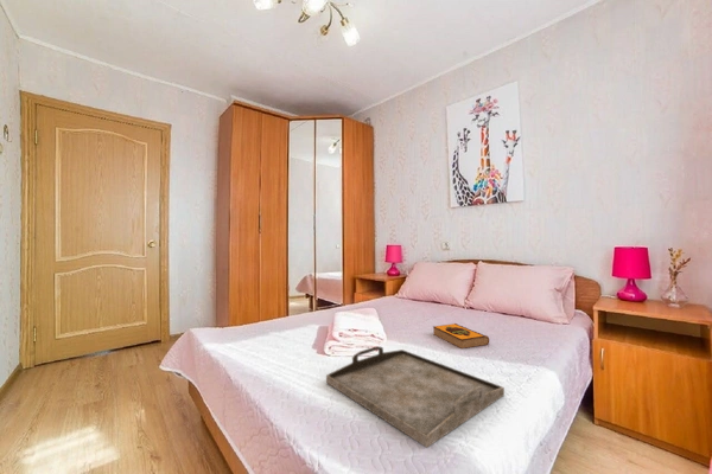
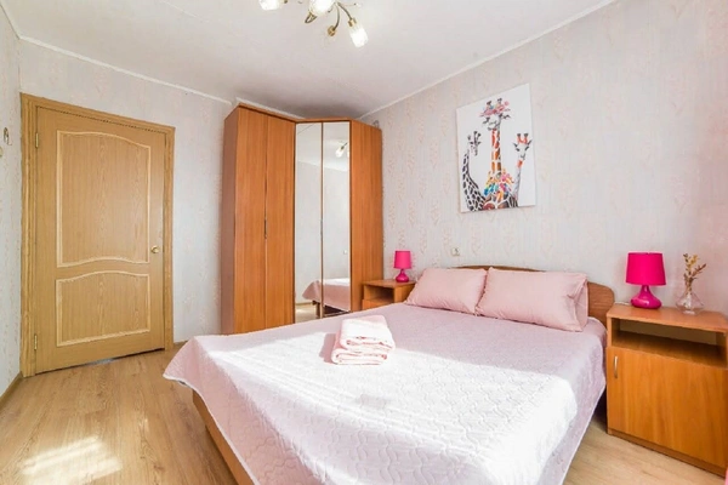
- serving tray [325,345,506,449]
- hardback book [432,322,490,350]
